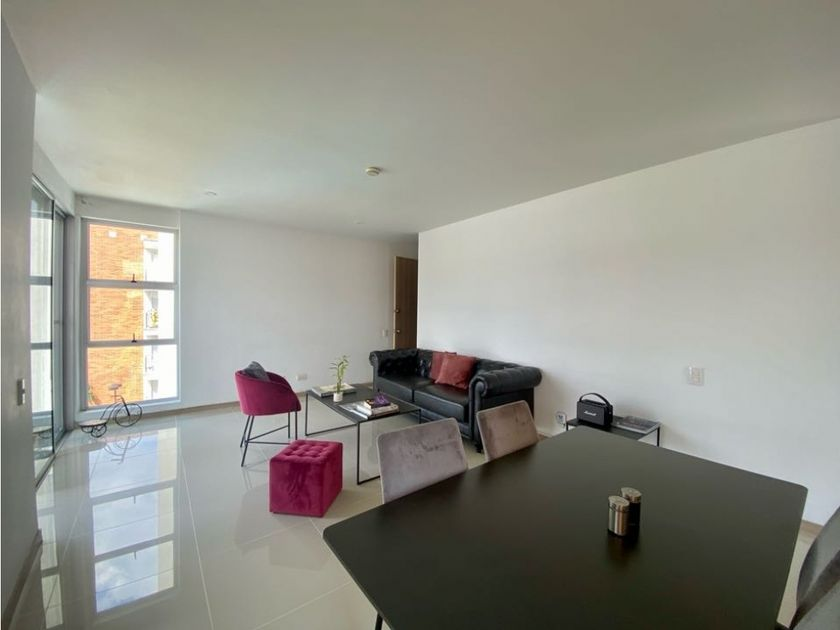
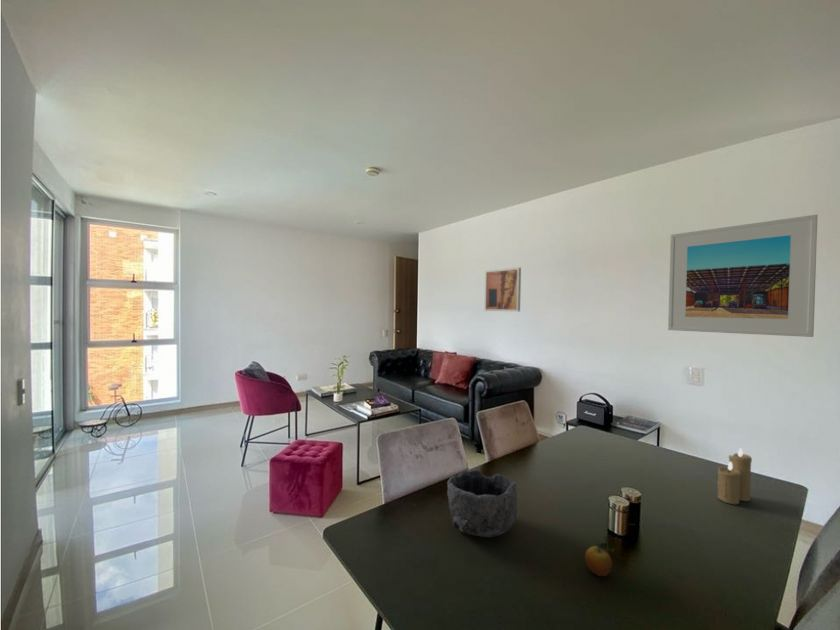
+ bowl [446,469,518,538]
+ fruit [584,540,615,577]
+ candle [716,448,753,505]
+ wall art [484,266,522,312]
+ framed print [667,214,819,338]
